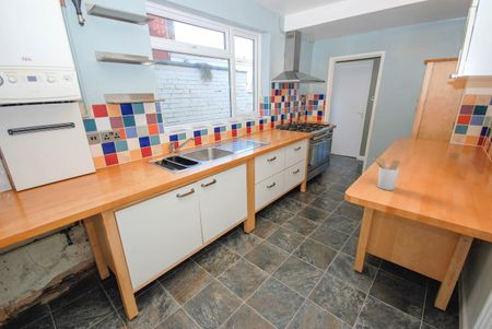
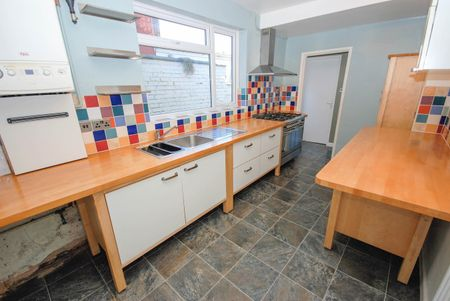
- utensil holder [372,156,401,191]
